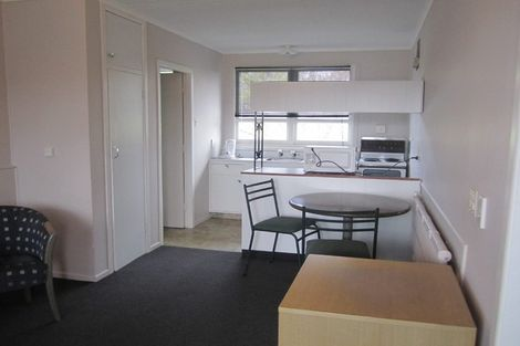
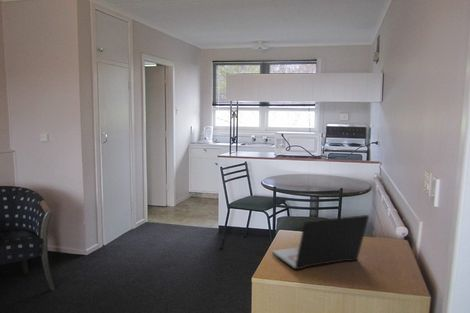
+ laptop [271,214,370,270]
